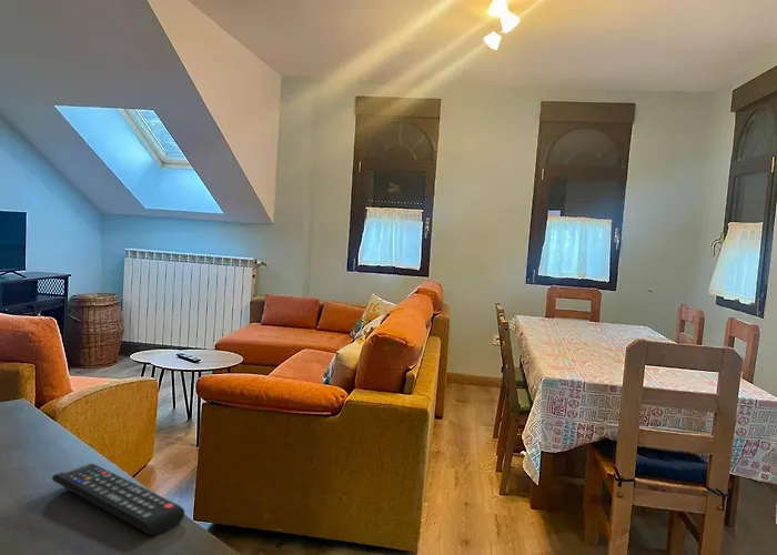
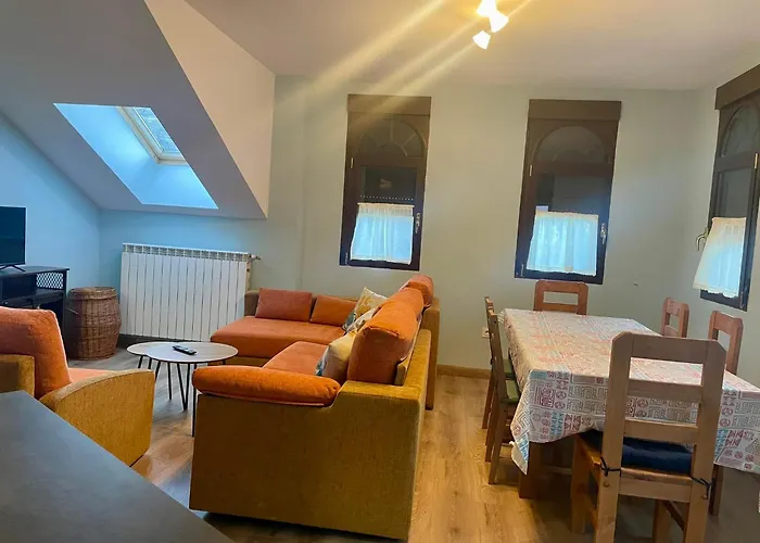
- remote control [51,463,186,536]
